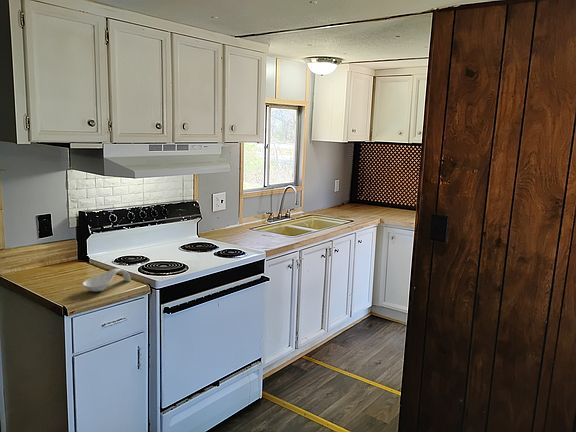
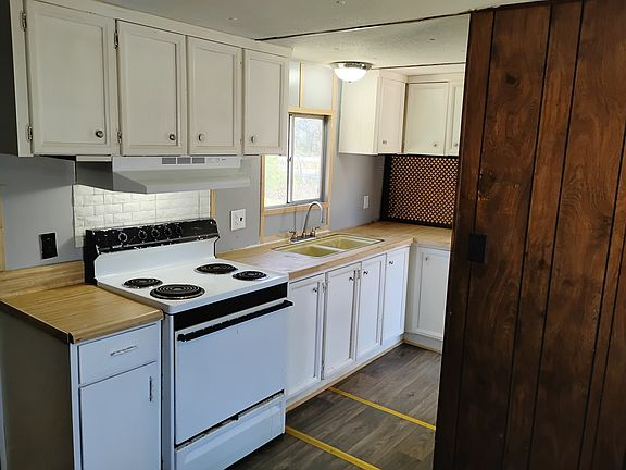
- spoon rest [81,268,132,293]
